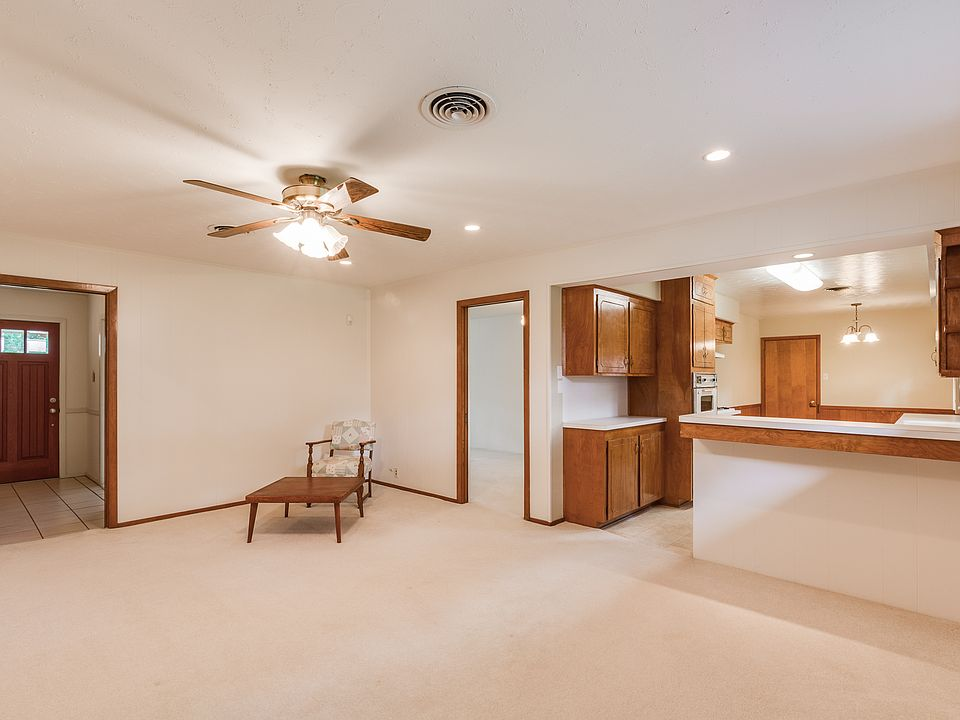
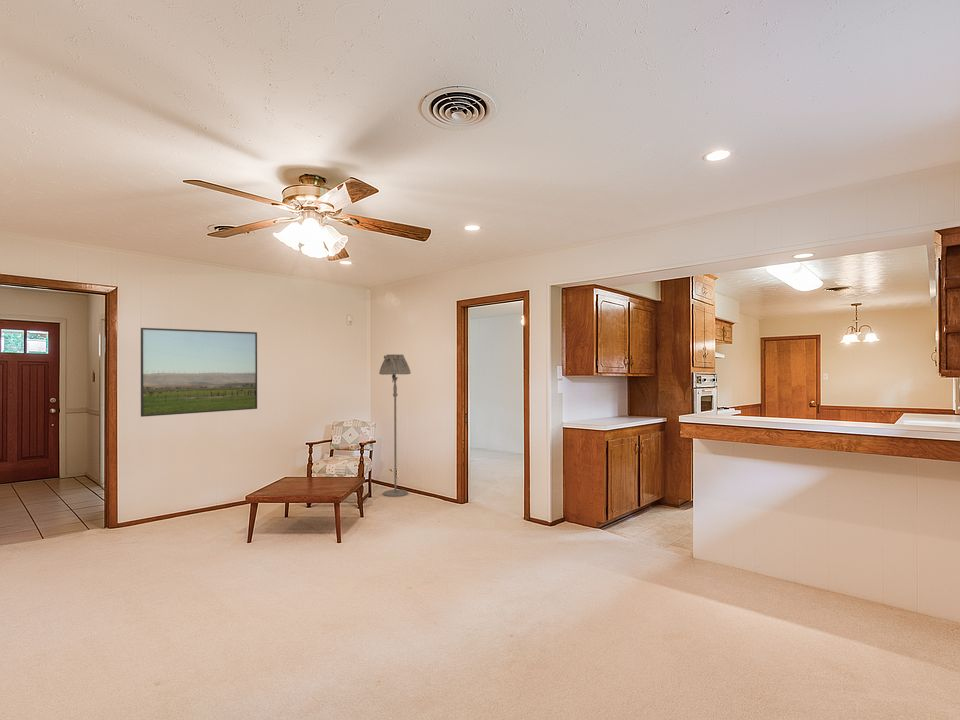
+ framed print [140,327,258,418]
+ floor lamp [378,354,412,498]
